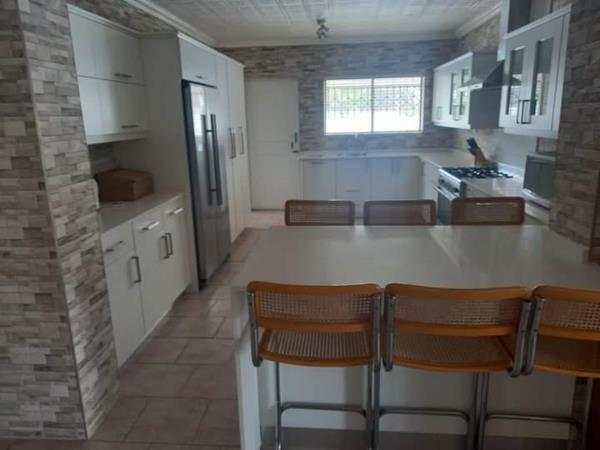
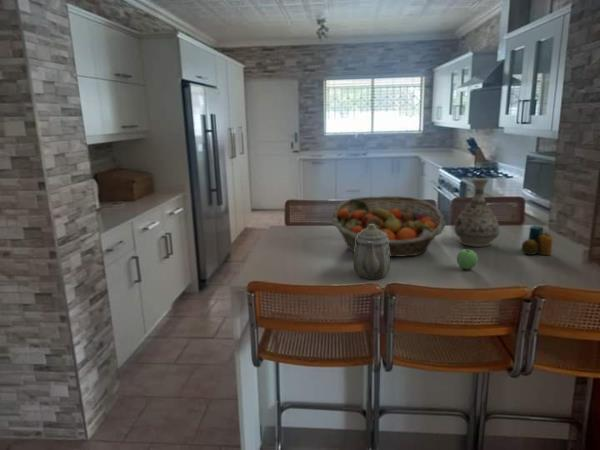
+ apple [456,247,479,271]
+ vase [453,177,501,247]
+ candle [521,225,554,256]
+ teapot [353,224,391,280]
+ fruit basket [331,195,447,258]
